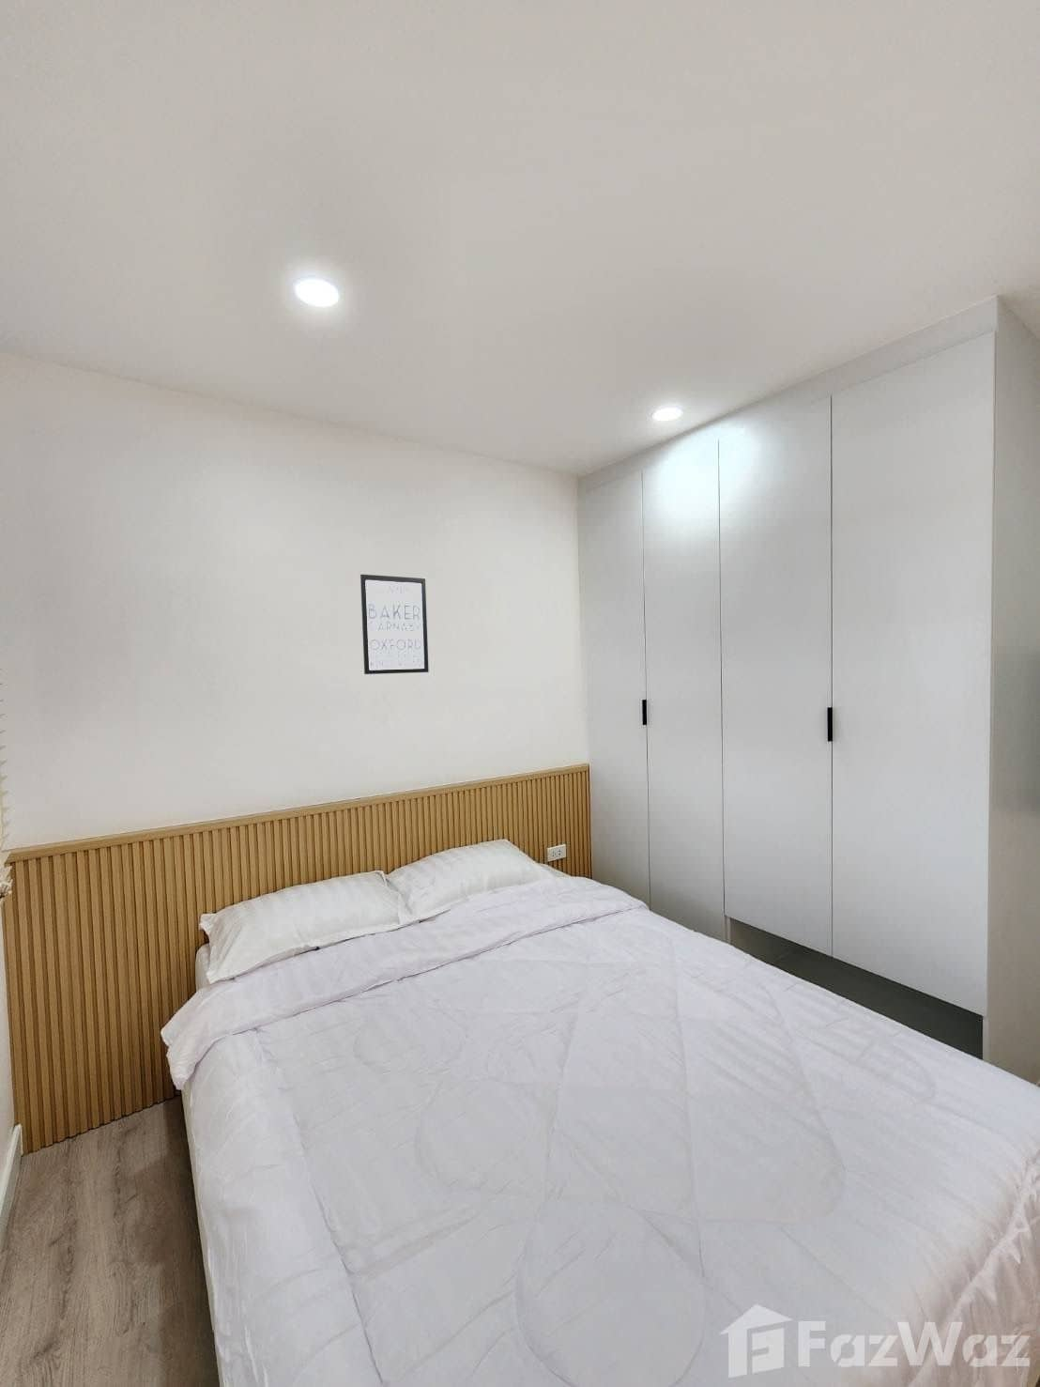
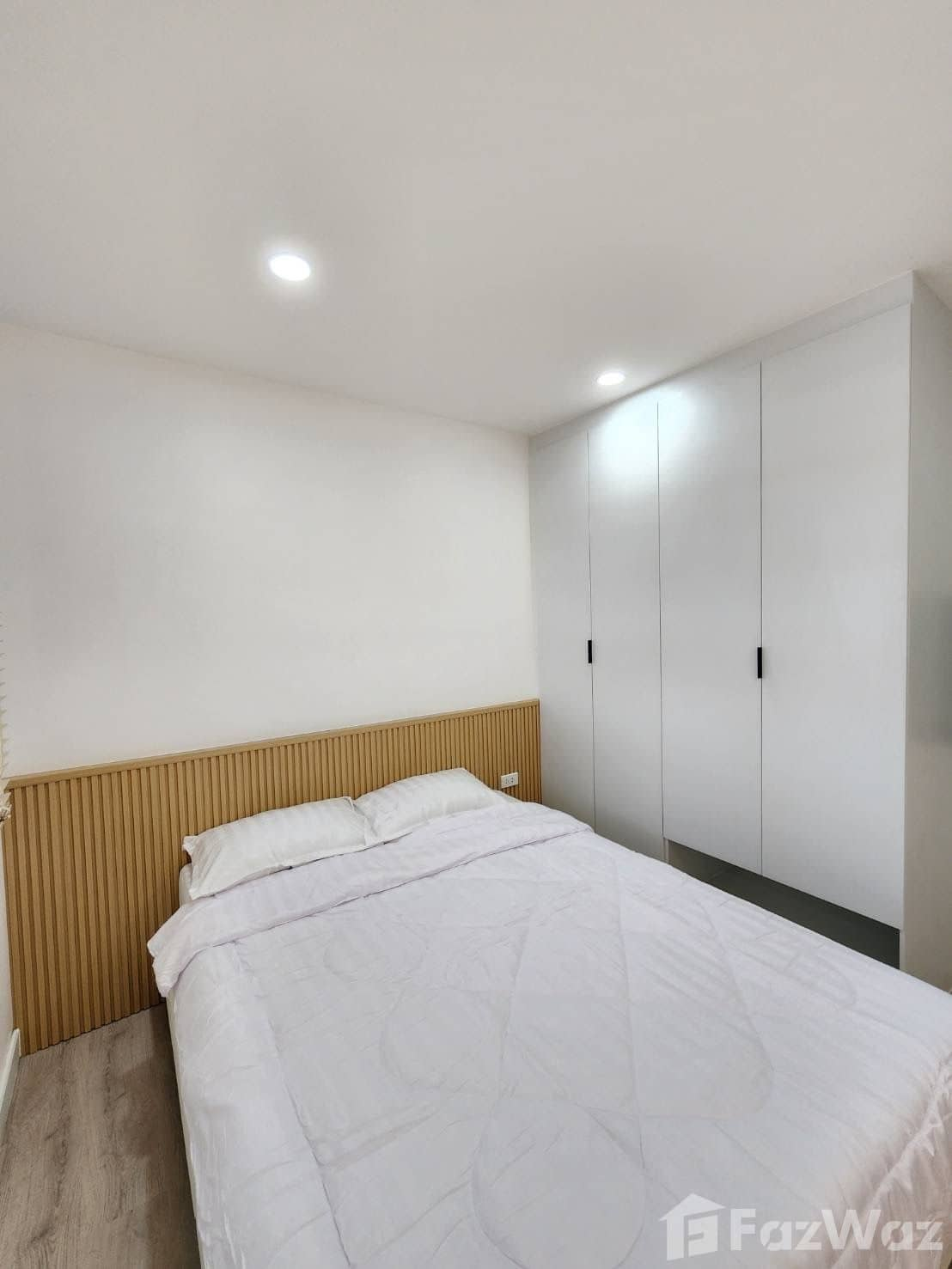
- wall art [359,574,430,675]
